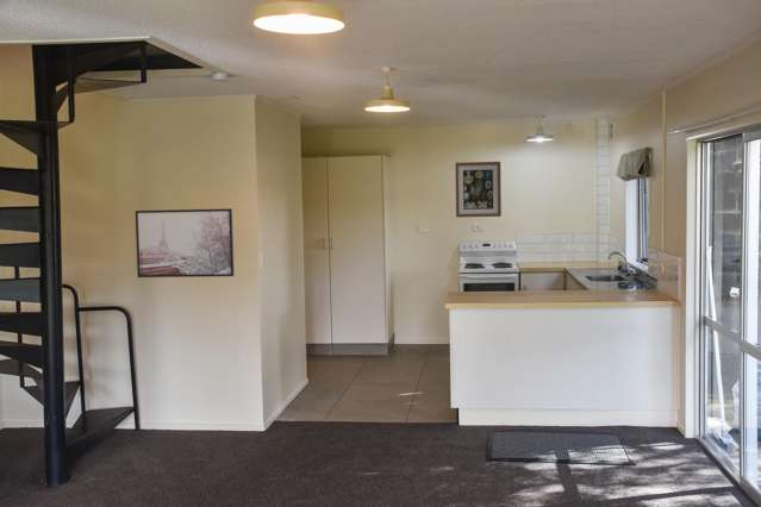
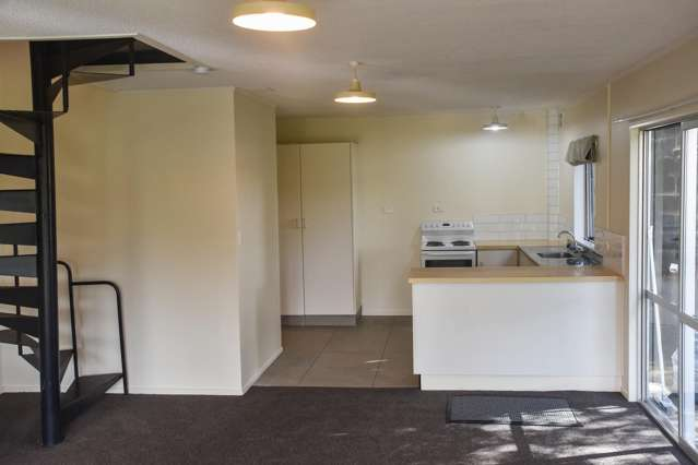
- wall art [454,161,503,219]
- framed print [135,207,235,278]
